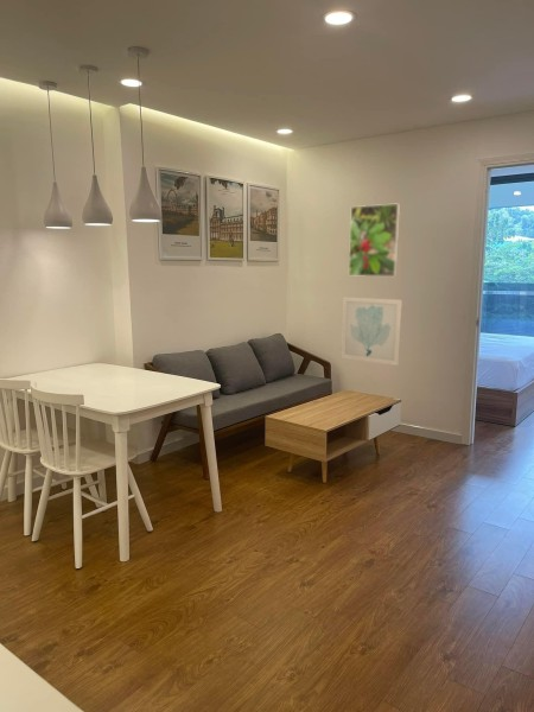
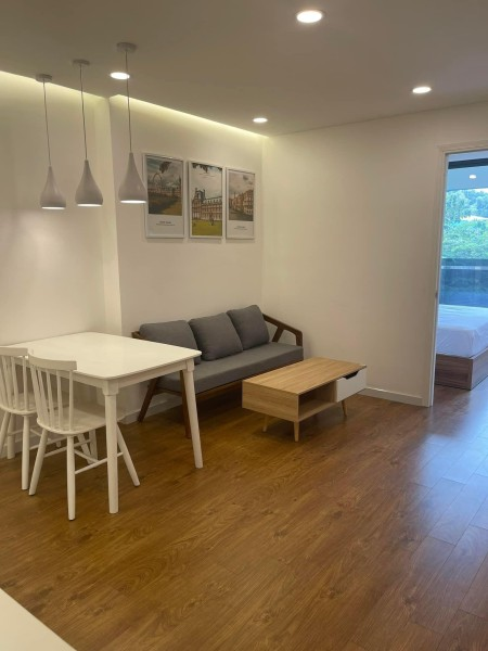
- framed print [348,202,401,278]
- wall art [339,295,403,367]
